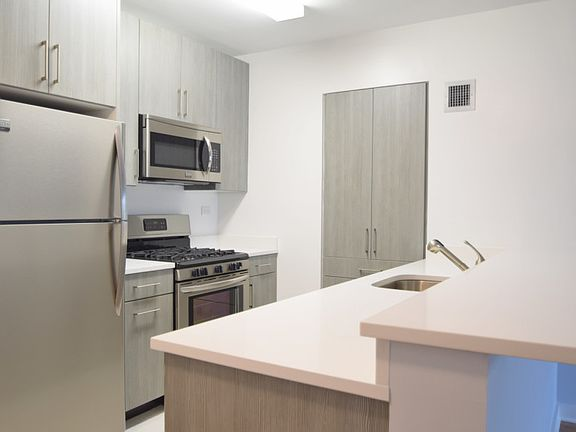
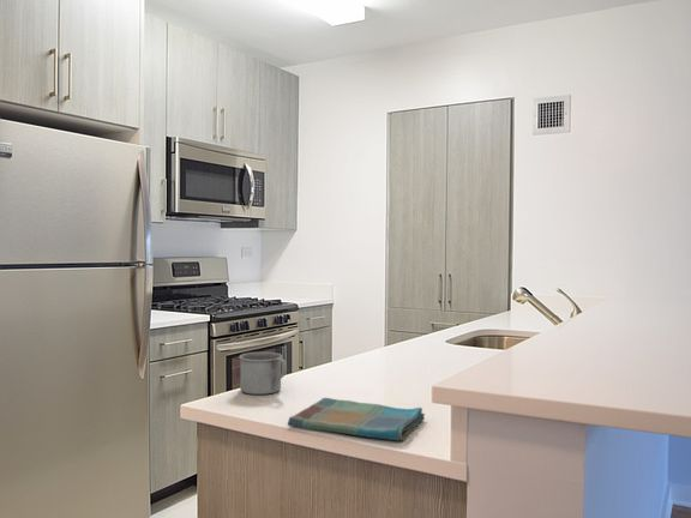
+ mug [238,351,288,396]
+ dish towel [287,397,426,442]
